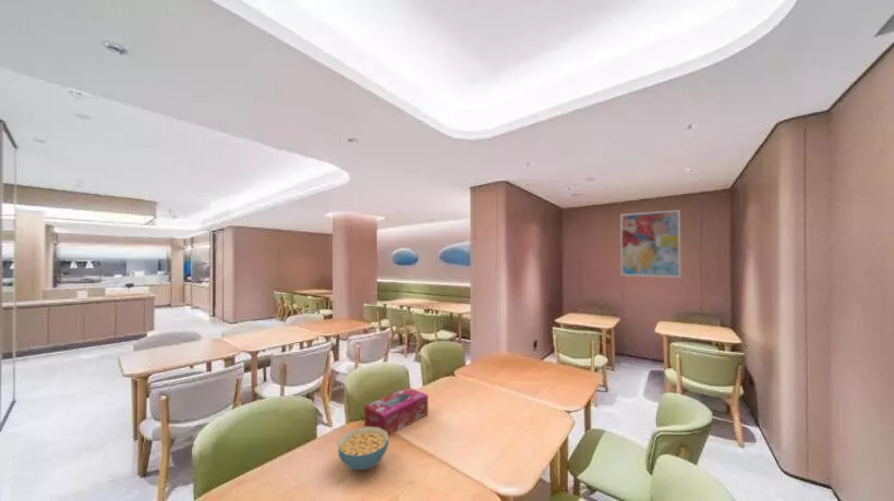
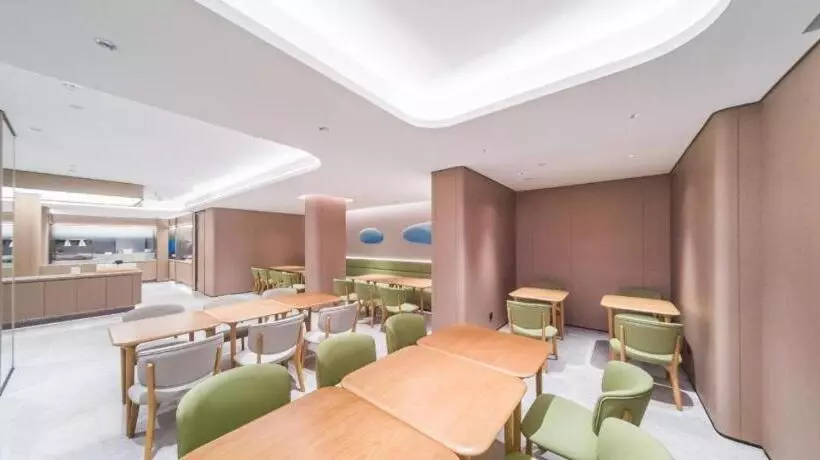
- cereal bowl [337,426,390,472]
- tissue box [363,386,430,437]
- wall art [619,209,681,279]
